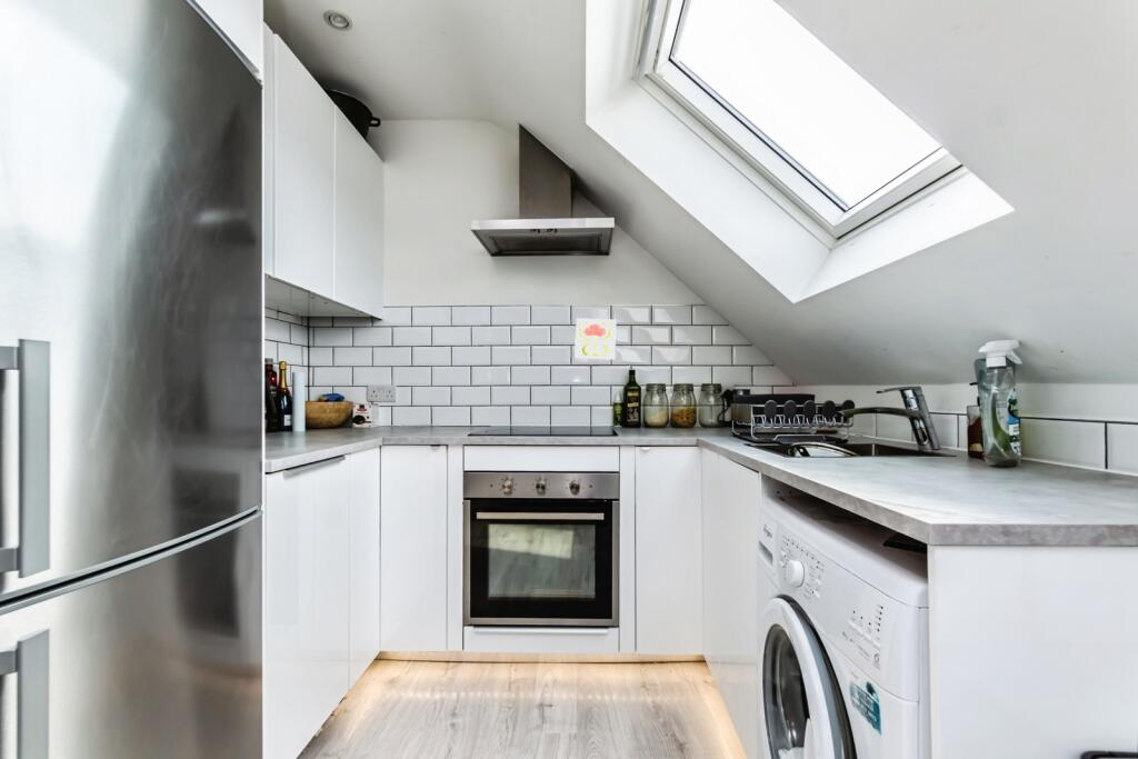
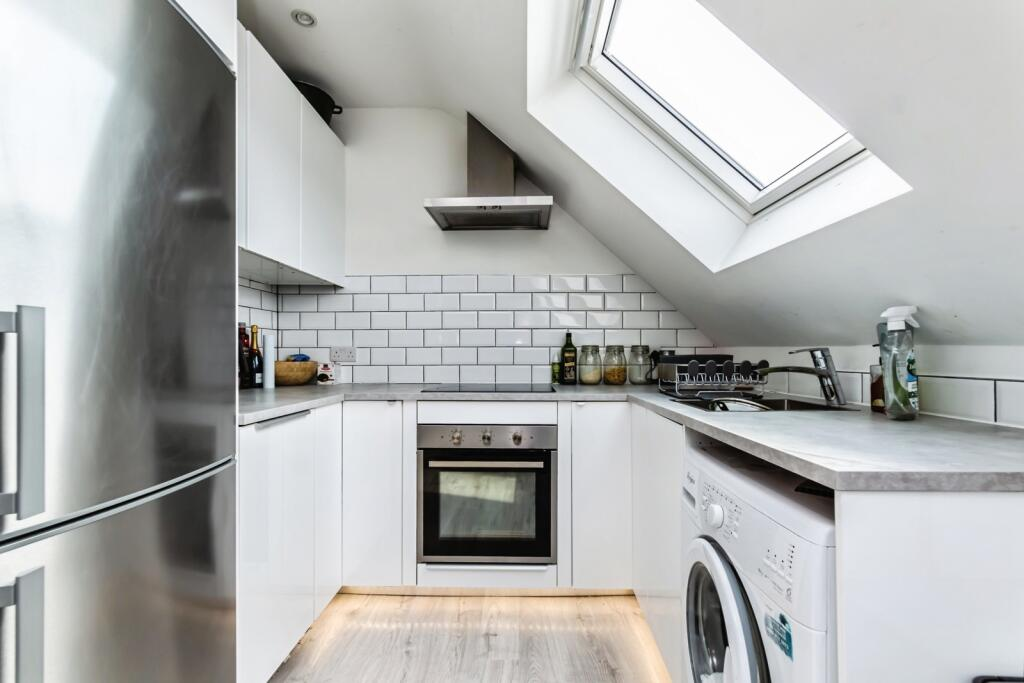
- decorative tile [573,317,618,360]
